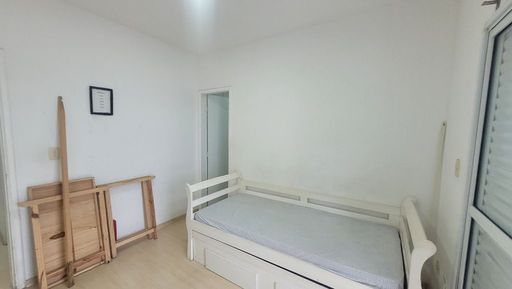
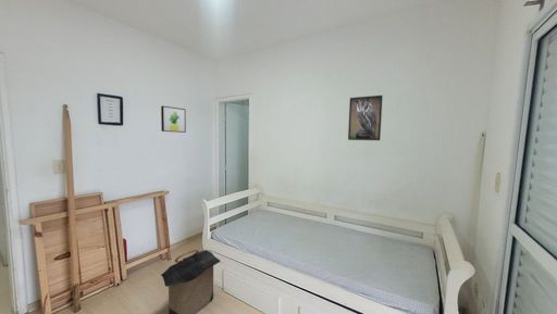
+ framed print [347,95,383,141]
+ wall art [160,104,187,134]
+ laundry hamper [160,249,222,314]
